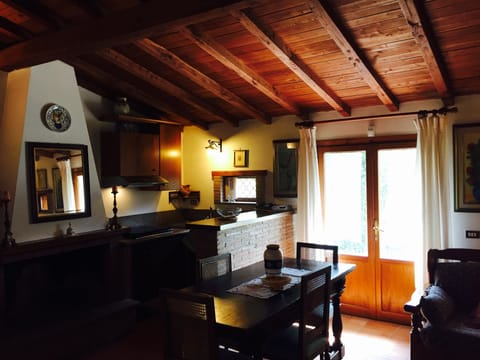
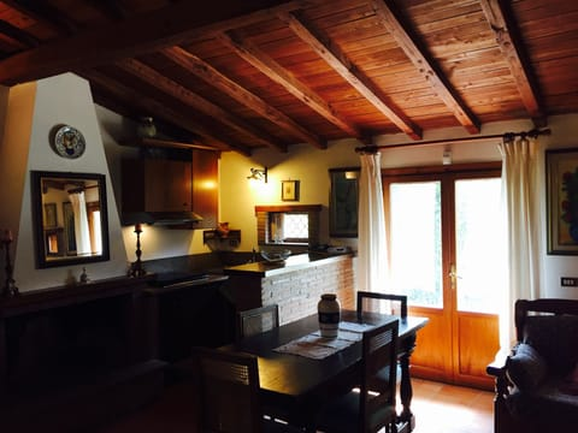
- bowl [260,274,293,292]
